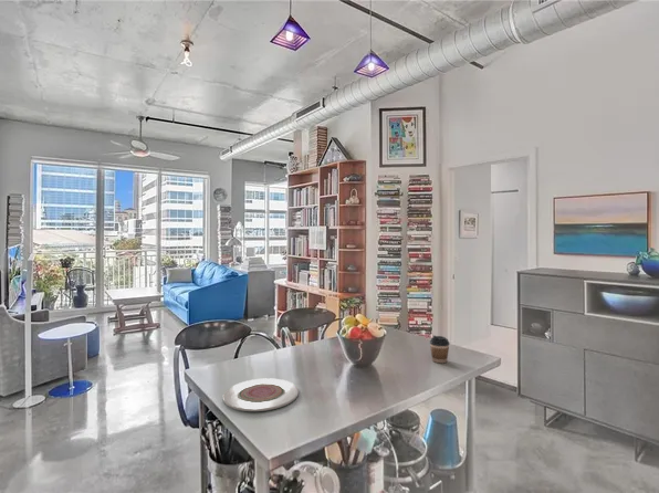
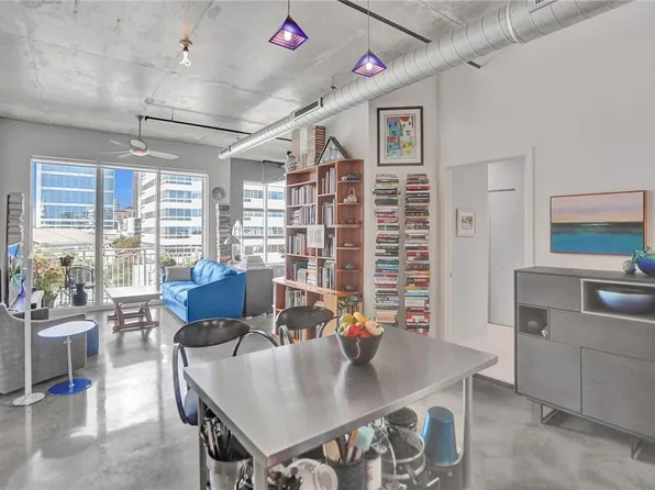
- coffee cup [429,335,450,364]
- plate [222,377,300,412]
